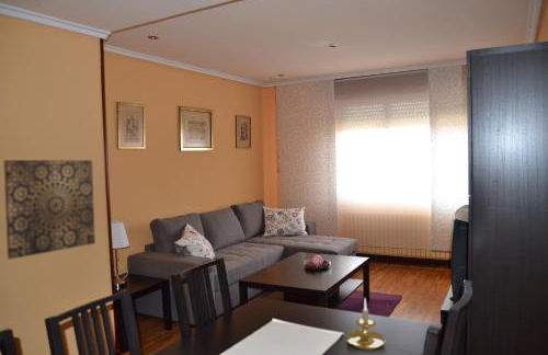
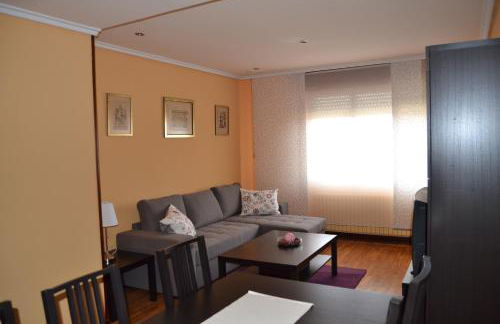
- wall art [2,159,96,260]
- candle holder [346,297,387,352]
